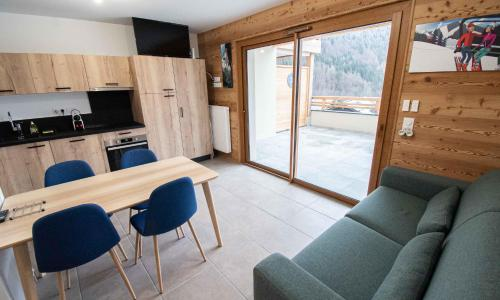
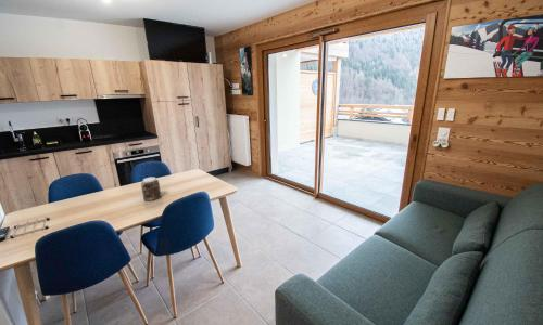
+ jar [140,177,162,202]
